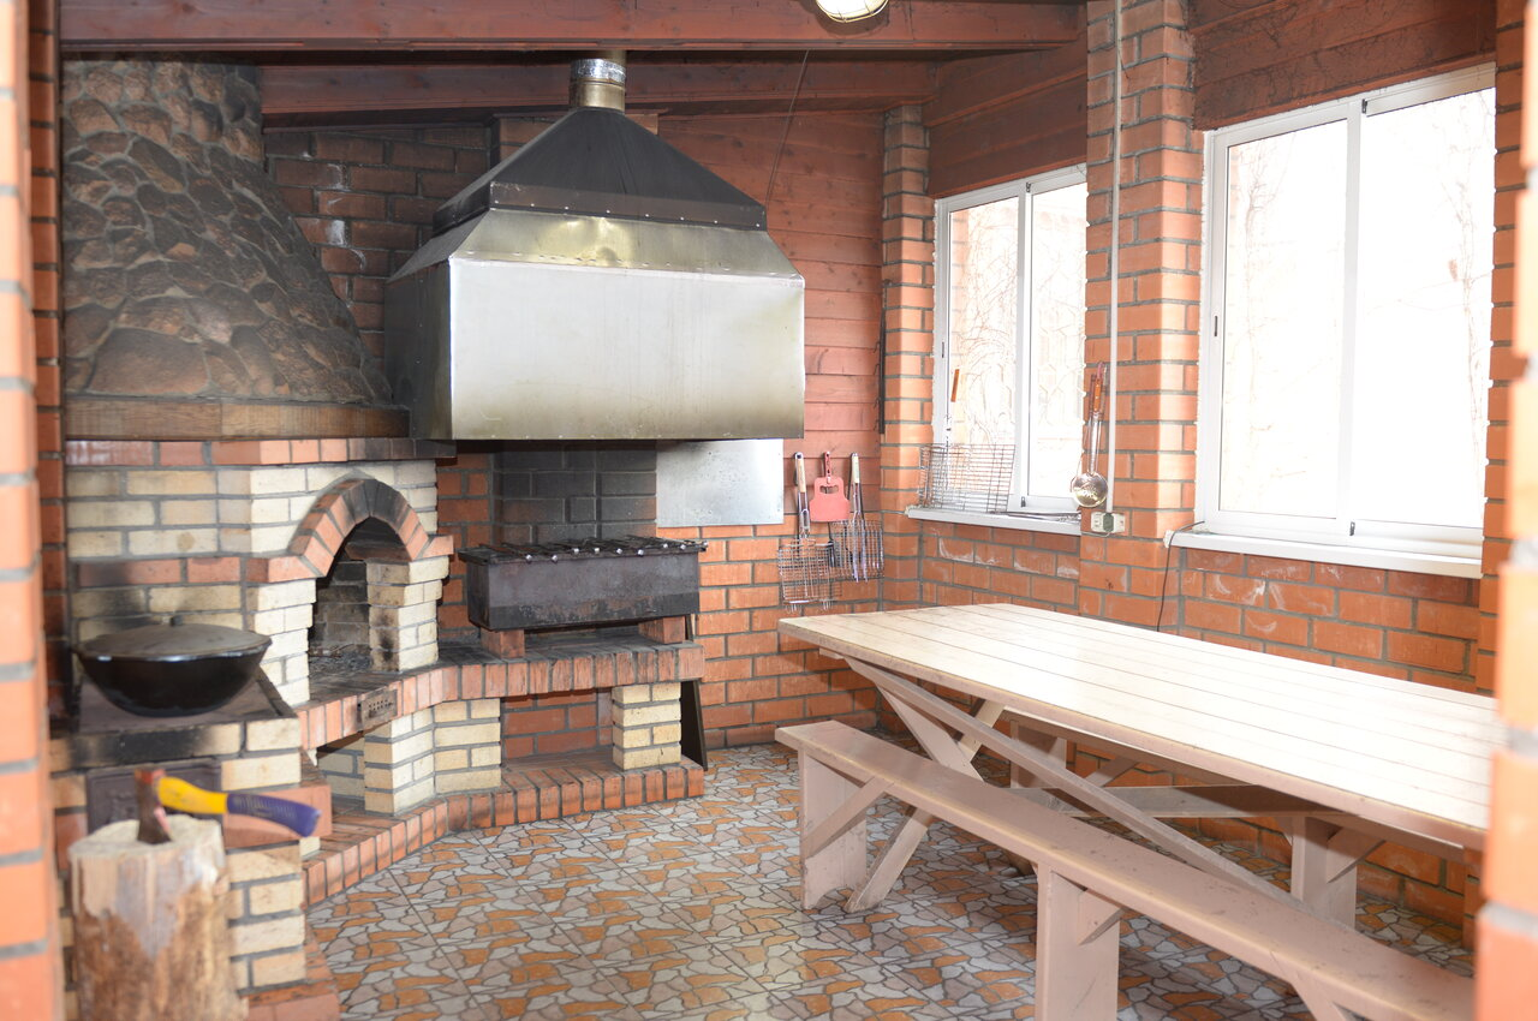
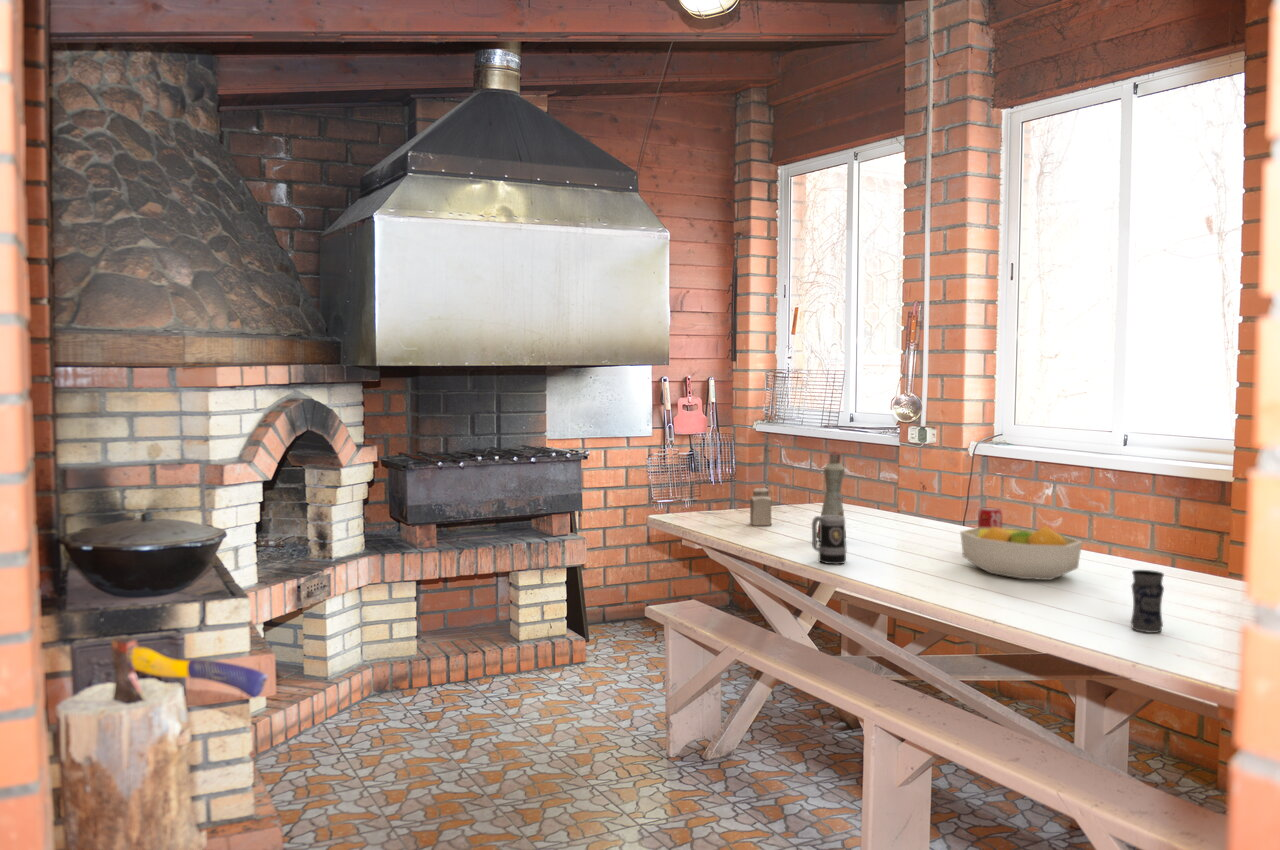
+ bottle [817,449,847,541]
+ beverage can [977,507,1003,528]
+ mug [811,515,848,565]
+ fruit bowl [959,525,1083,581]
+ jar [1130,569,1165,634]
+ salt shaker [749,487,772,526]
